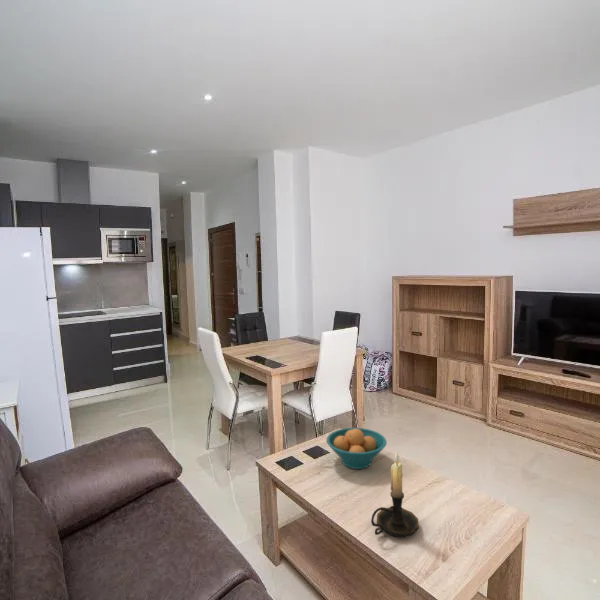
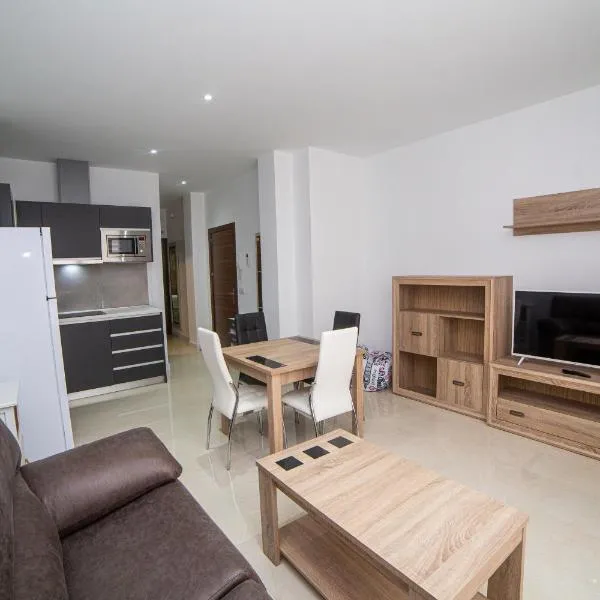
- fruit bowl [325,427,388,470]
- candle holder [370,452,420,539]
